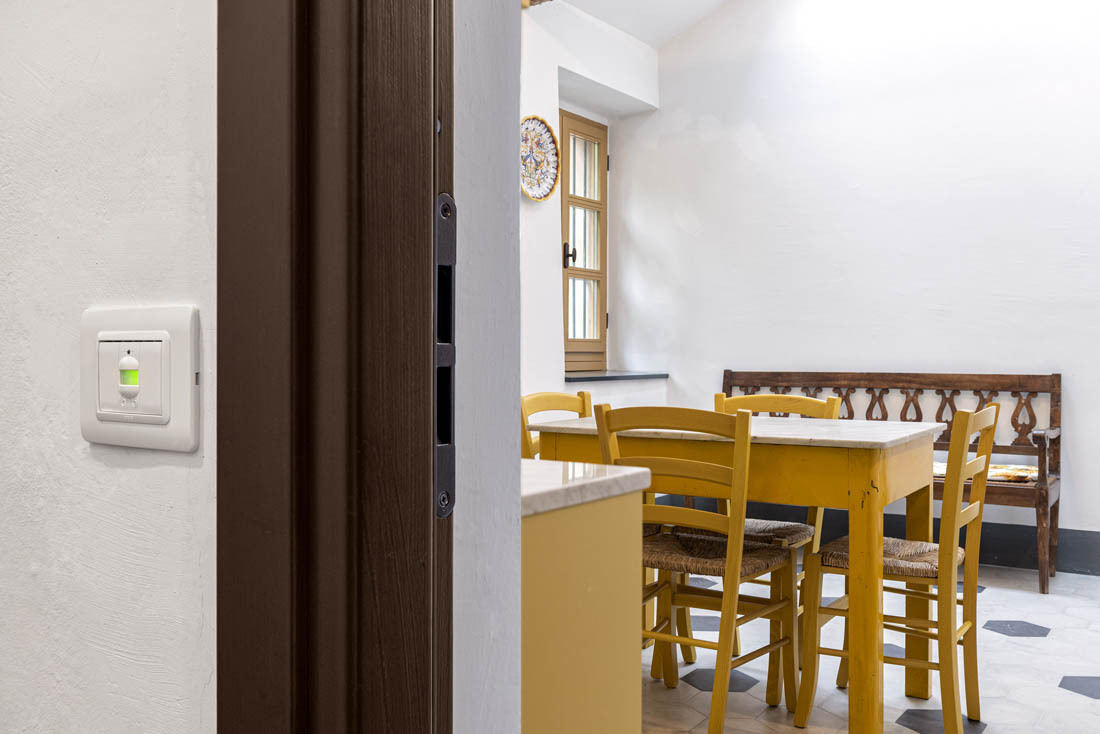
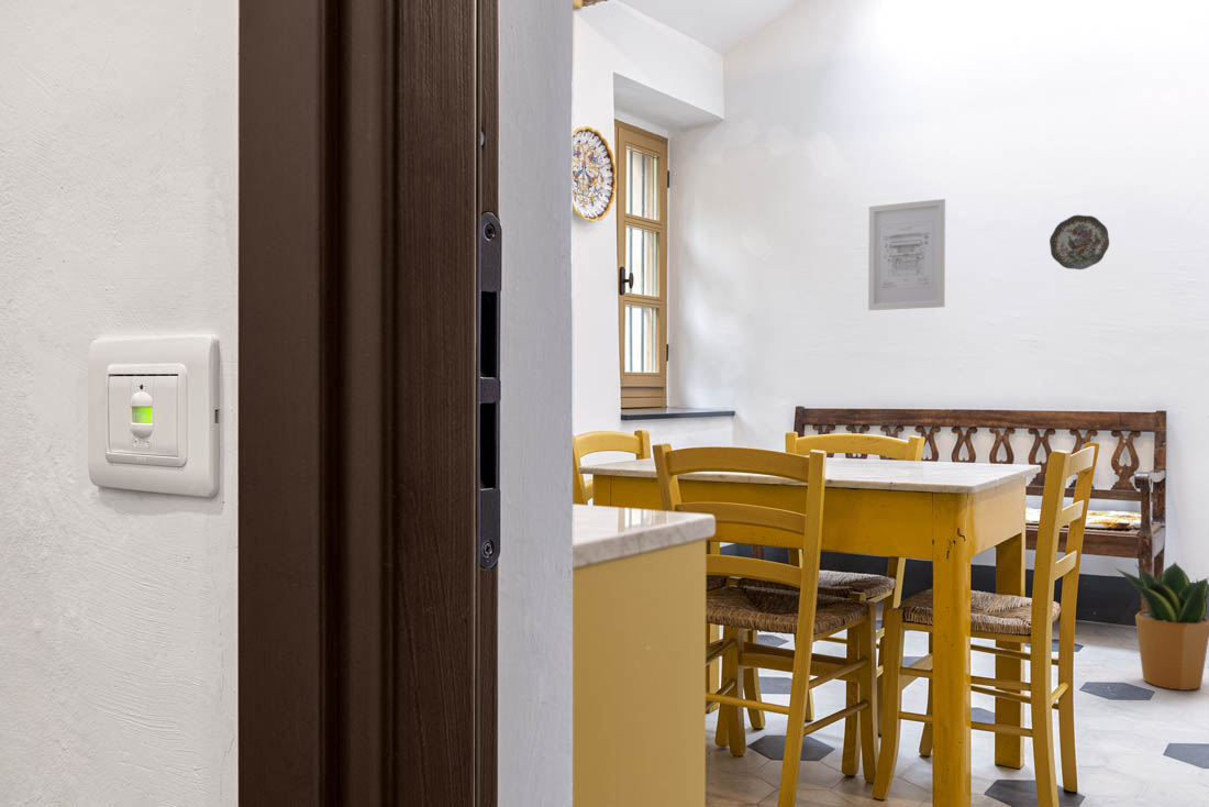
+ wall art [867,198,946,311]
+ decorative plate [1049,214,1110,270]
+ potted plant [1114,561,1209,692]
